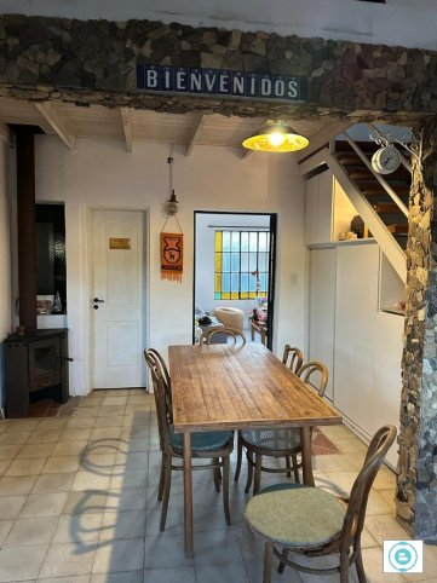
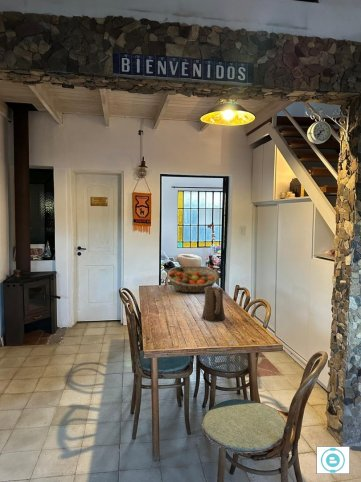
+ fruit basket [166,265,219,294]
+ pitcher [201,286,226,322]
